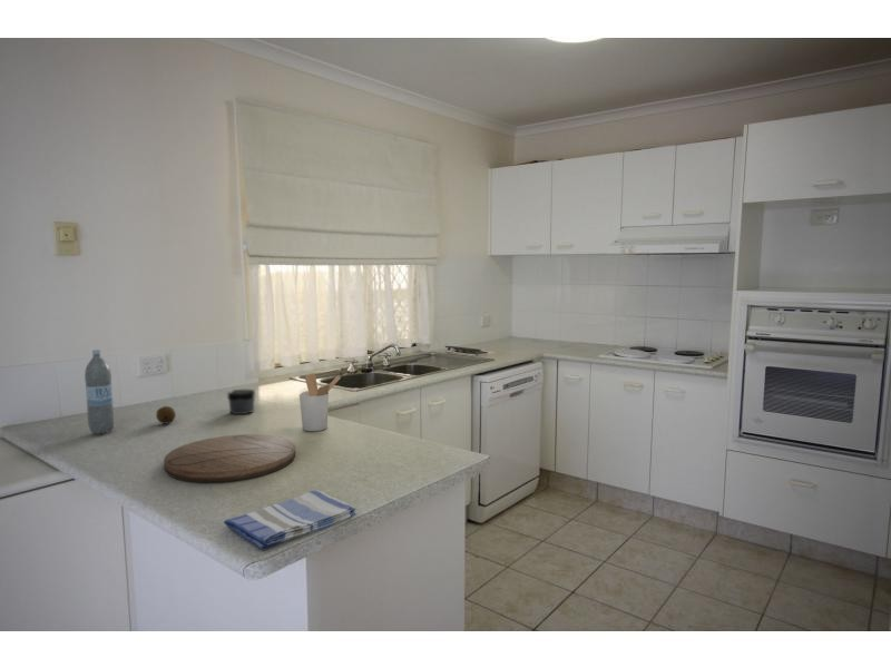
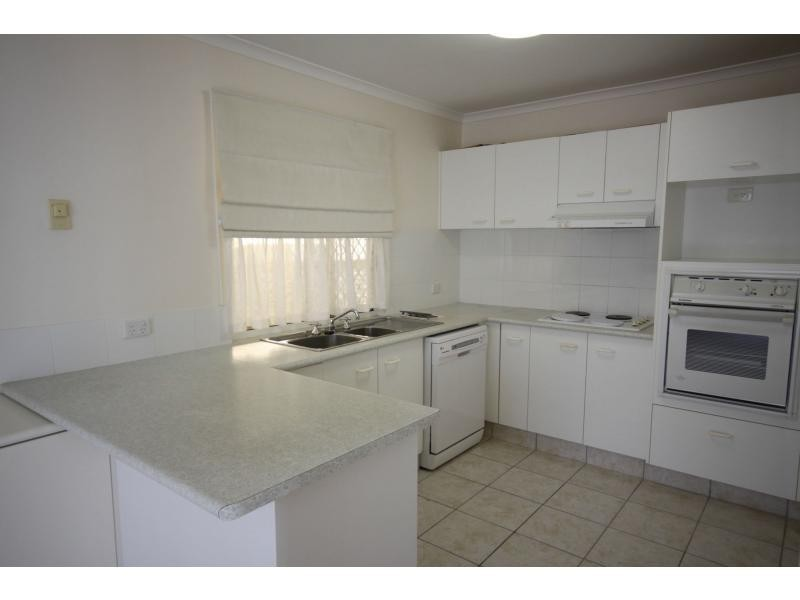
- dish towel [223,489,358,551]
- water bottle [84,348,115,435]
- utensil holder [298,373,342,432]
- jar [226,389,256,415]
- fruit [155,405,177,425]
- cutting board [163,433,296,483]
